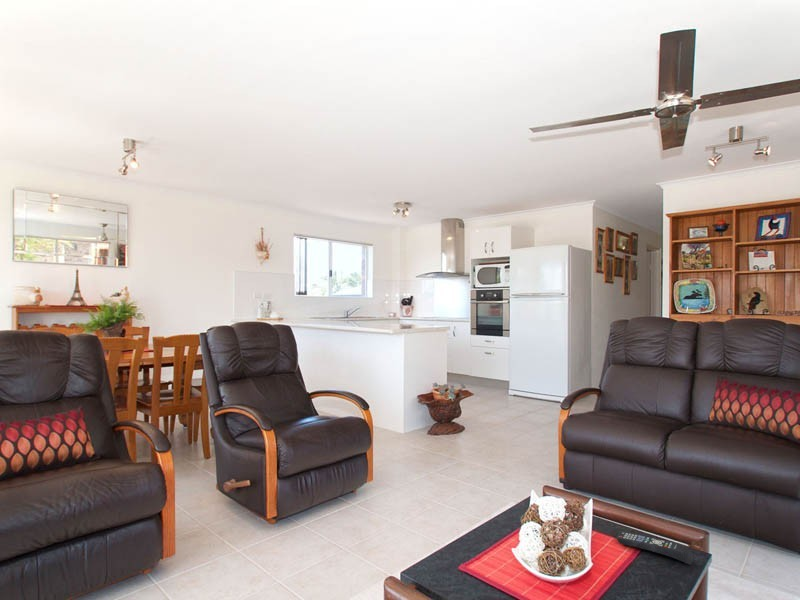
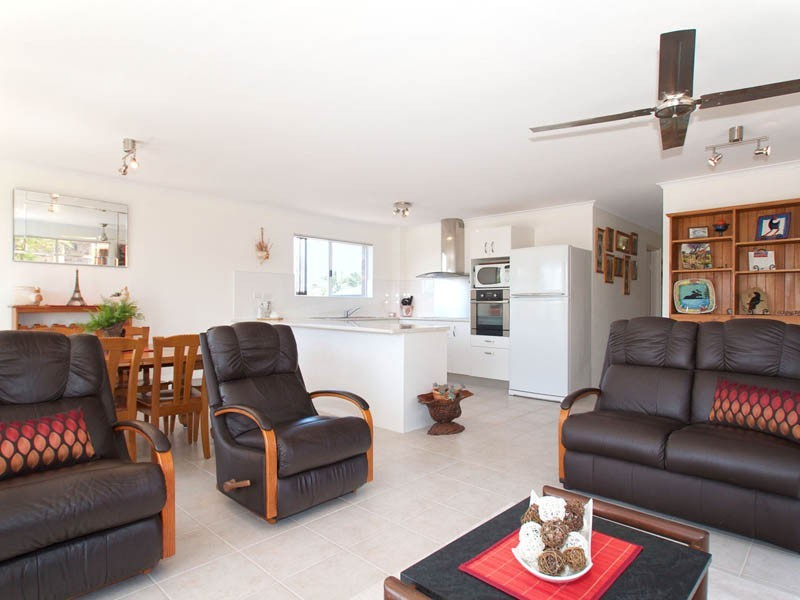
- remote control [616,531,694,566]
